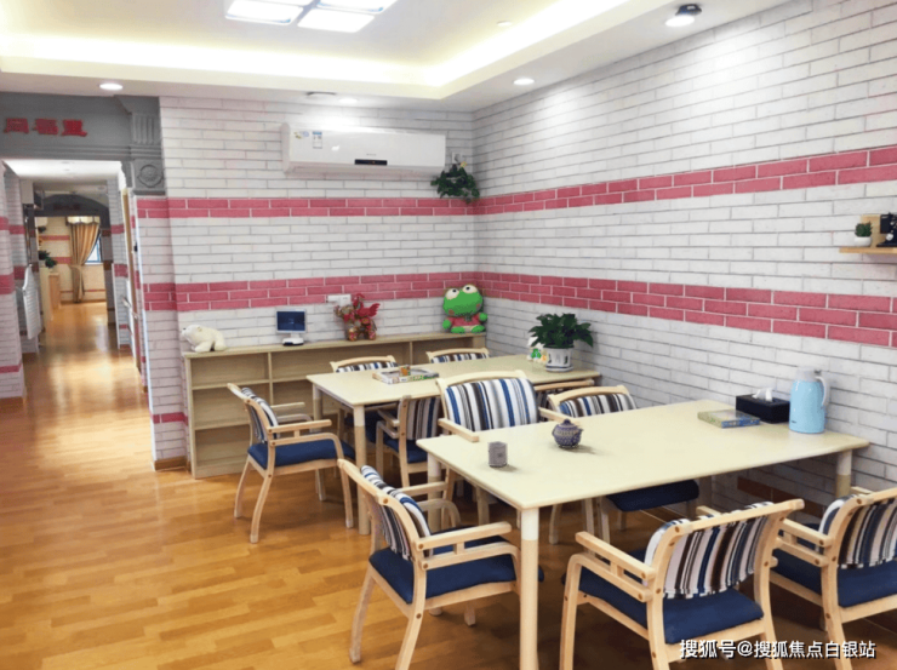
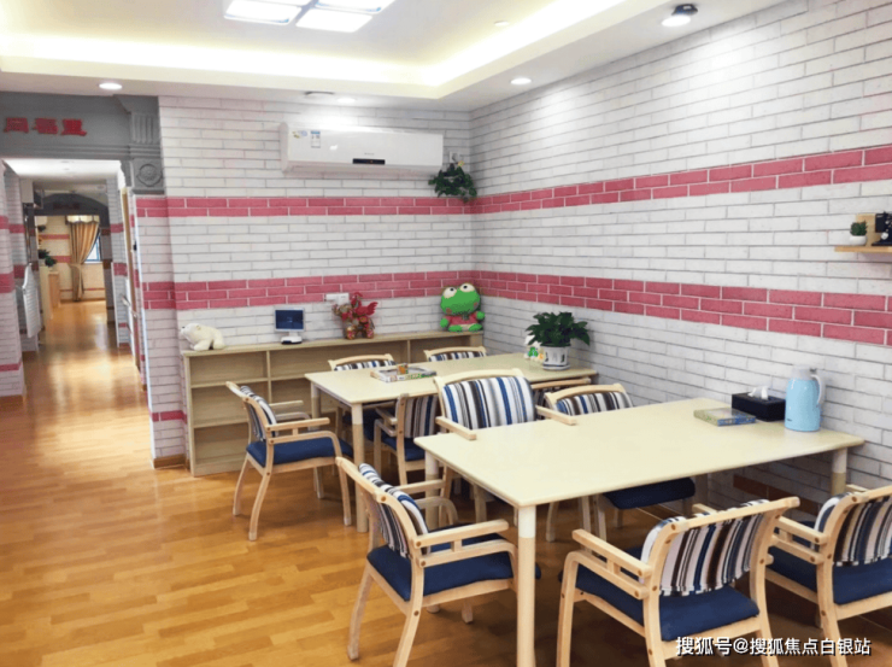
- cup [487,440,509,468]
- teapot [550,418,585,449]
